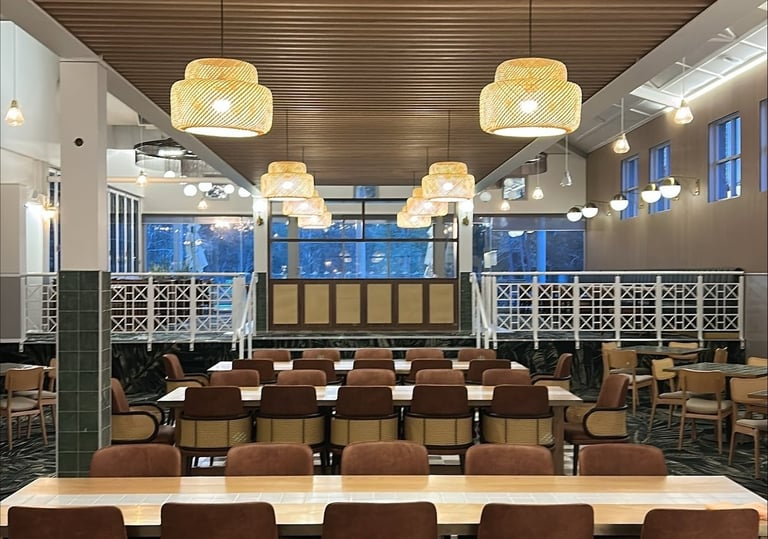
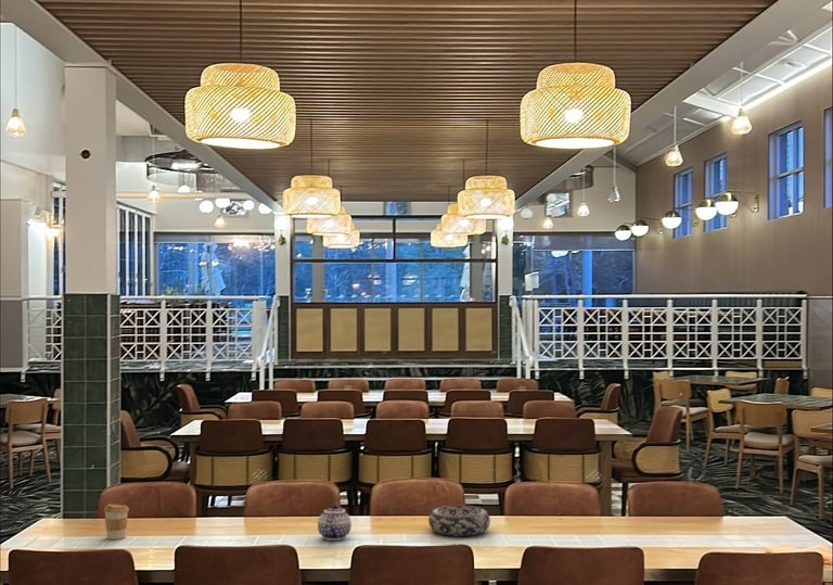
+ teapot [317,504,353,542]
+ decorative bowl [427,505,491,537]
+ coffee cup [103,503,130,541]
